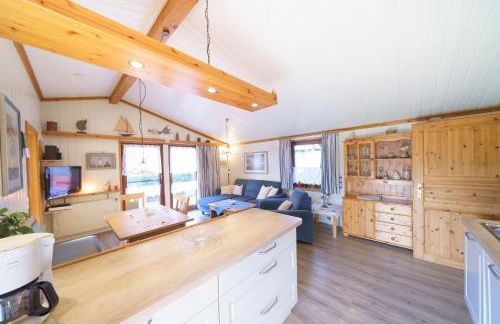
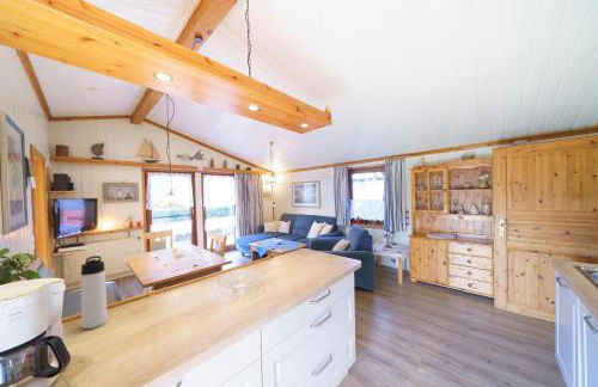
+ thermos bottle [80,254,109,331]
